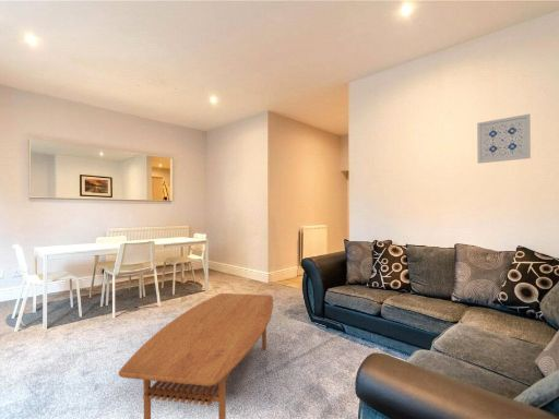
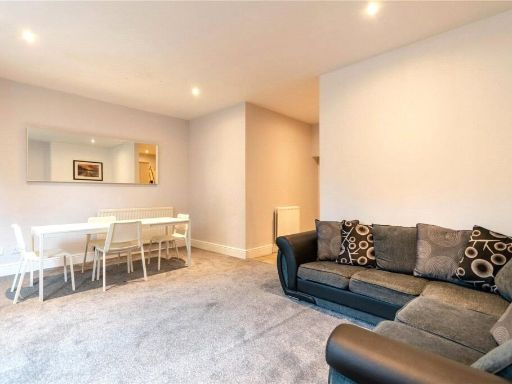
- wall art [476,112,532,165]
- coffee table [118,292,274,419]
